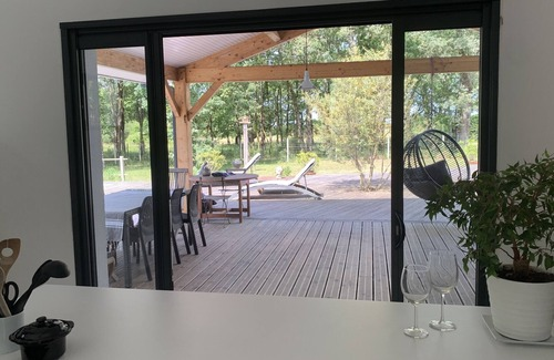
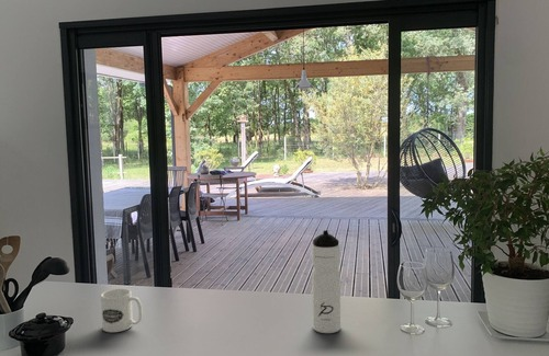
+ water bottle [311,230,341,334]
+ mug [100,288,144,333]
